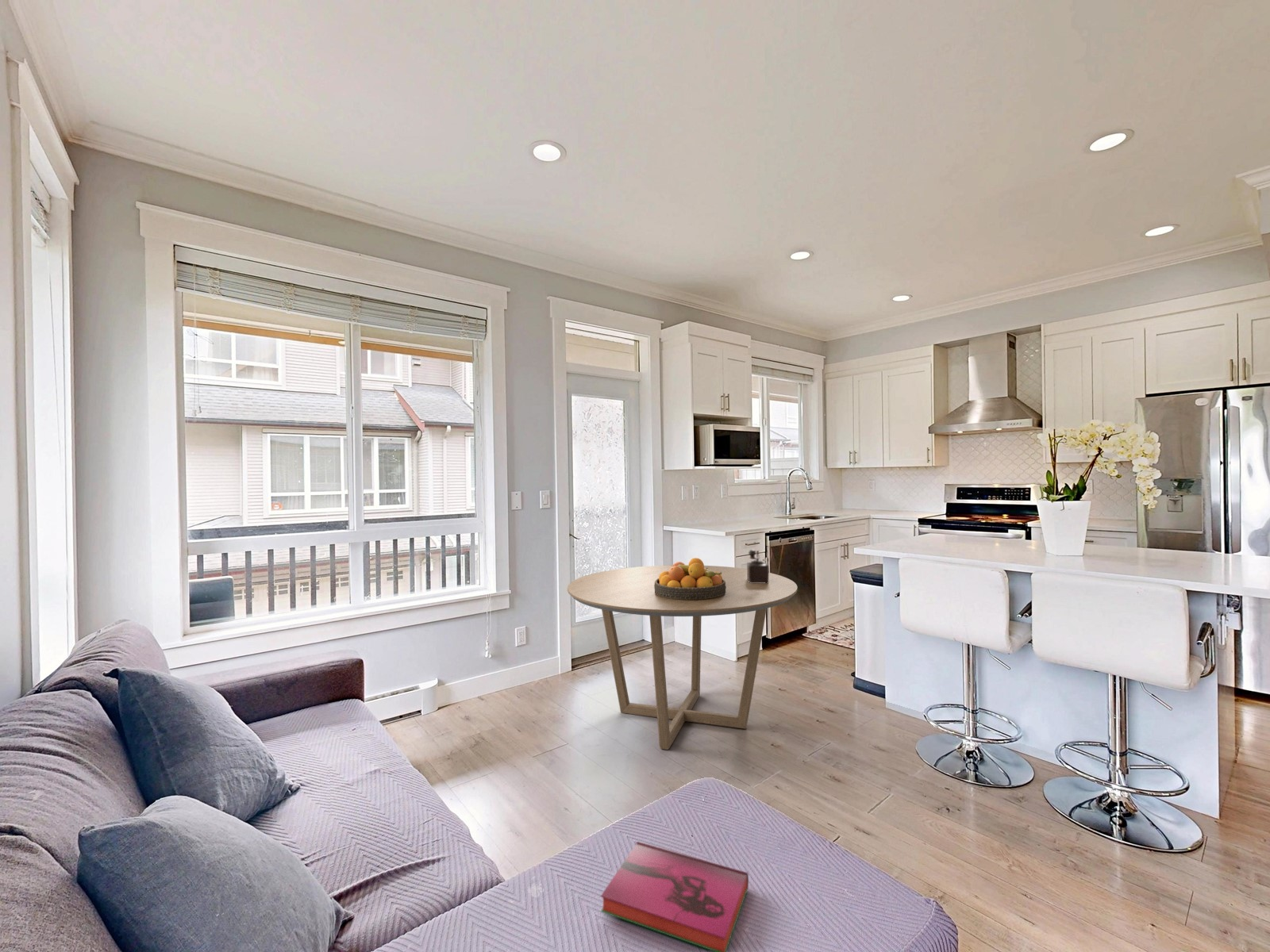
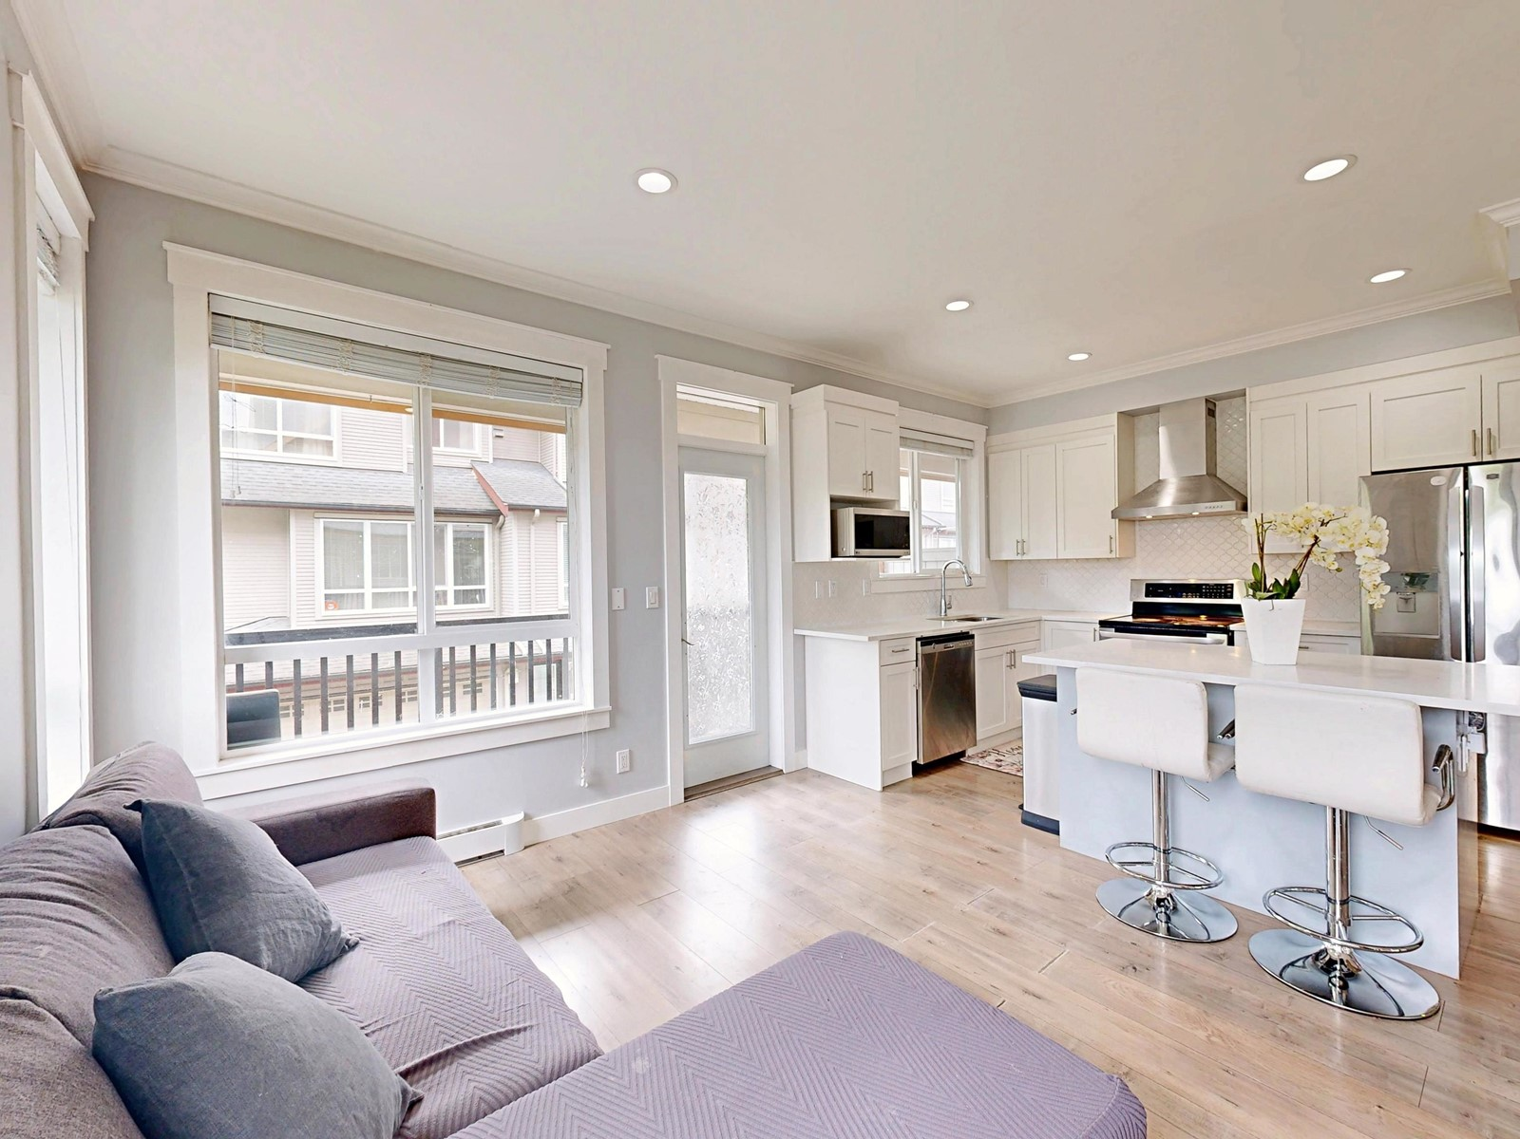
- dining table [567,564,799,750]
- hardback book [600,841,749,952]
- fruit bowl [654,557,726,600]
- pepper mill [746,549,769,583]
